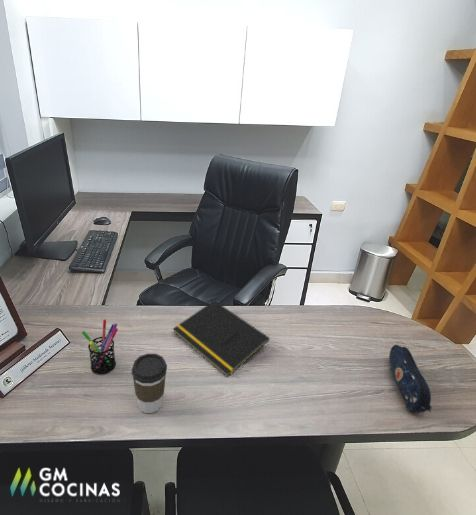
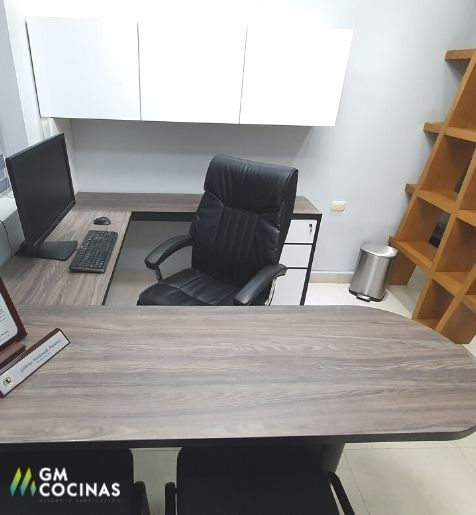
- notepad [172,299,270,378]
- pen holder [81,318,119,375]
- pencil case [388,344,433,414]
- coffee cup [131,352,168,414]
